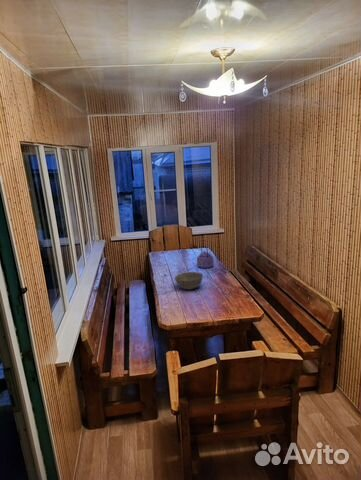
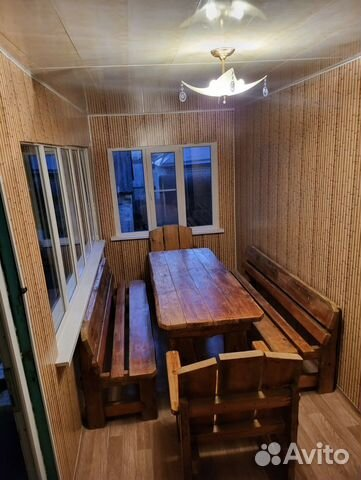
- bowl [174,271,204,290]
- kettle [196,245,215,269]
